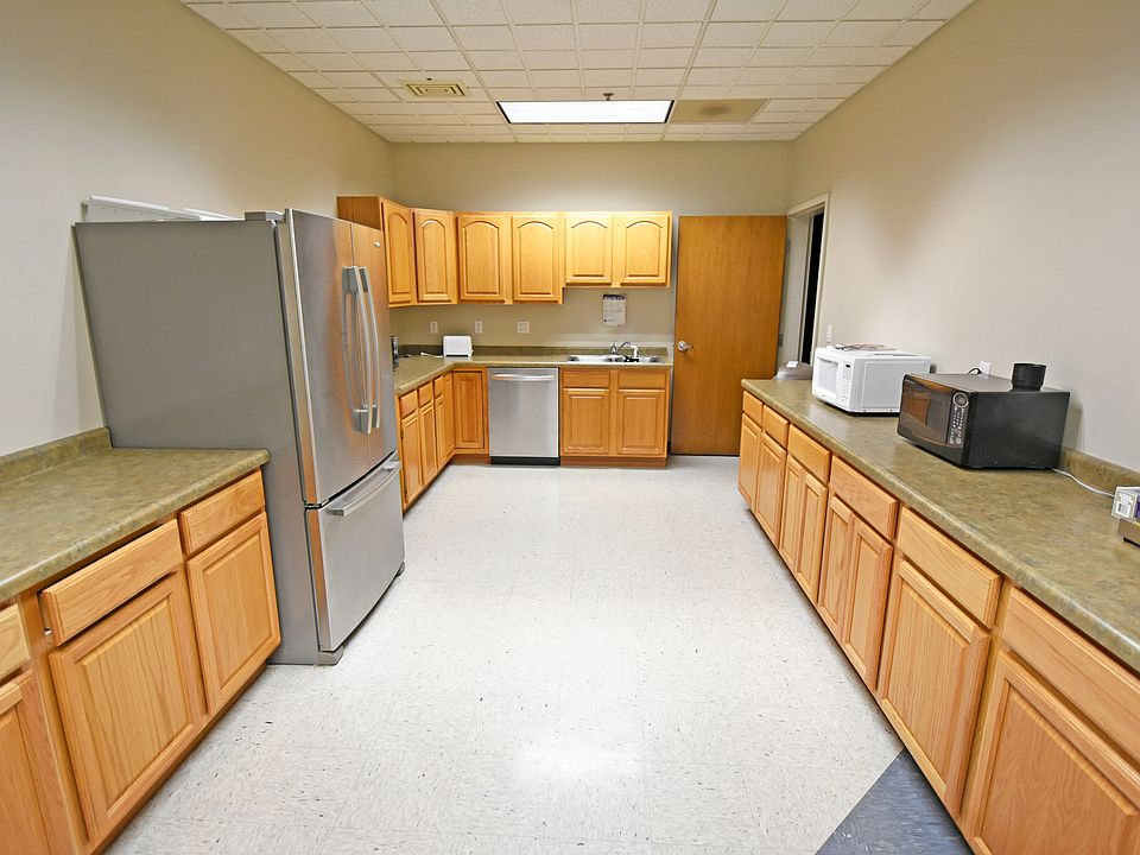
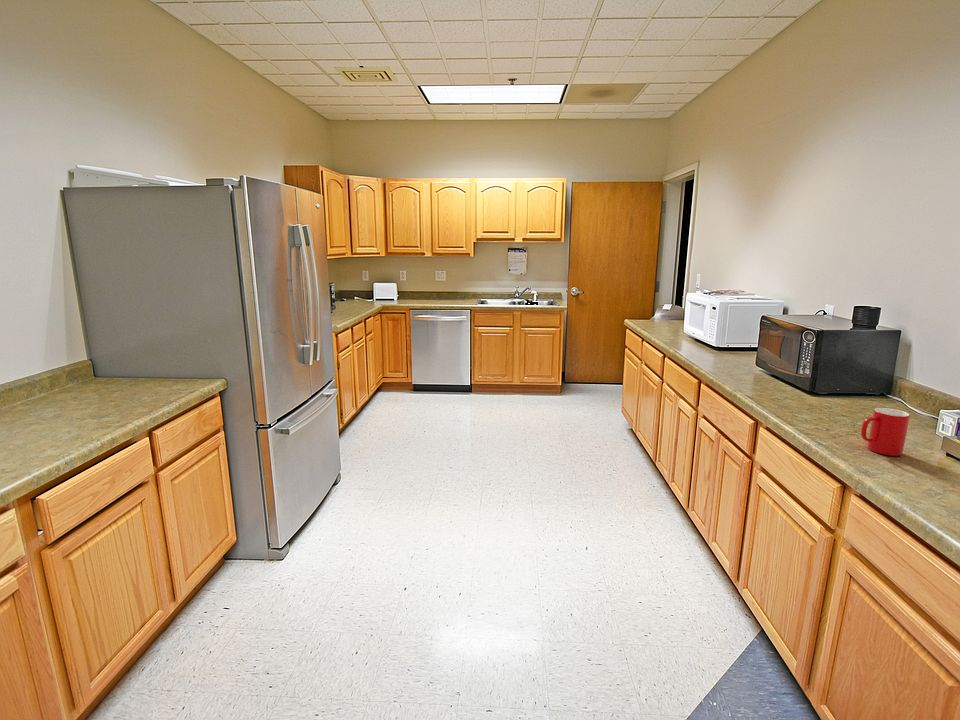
+ cup [860,407,911,457]
